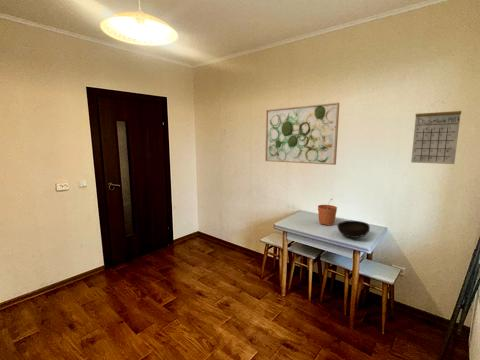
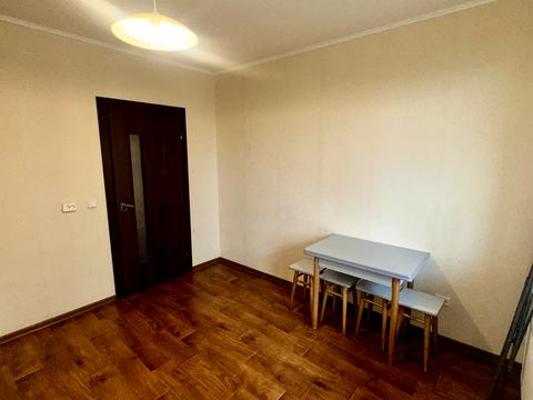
- calendar [410,99,463,165]
- plant pot [317,198,338,227]
- wall art [264,102,340,166]
- bowl [336,220,371,239]
